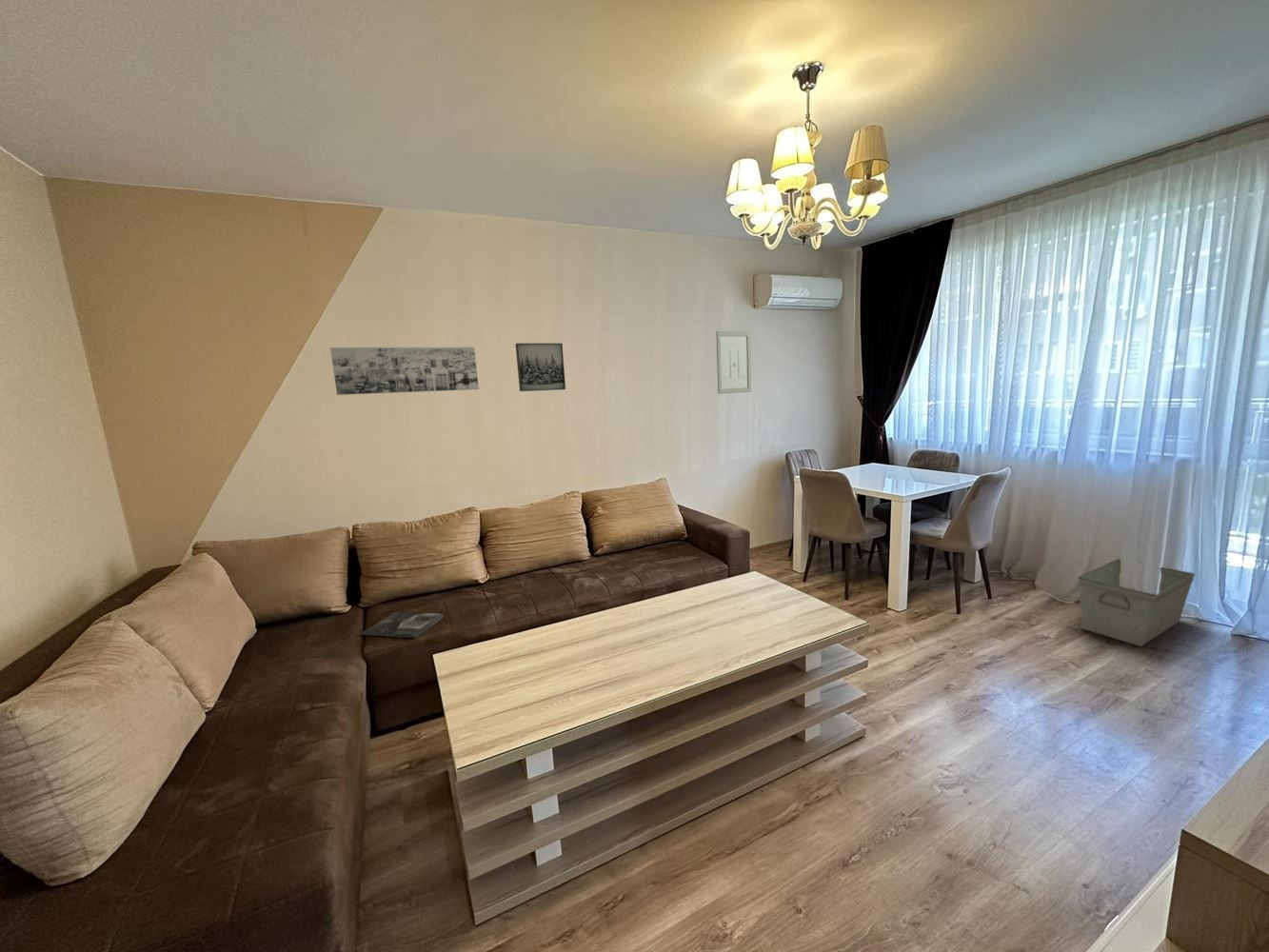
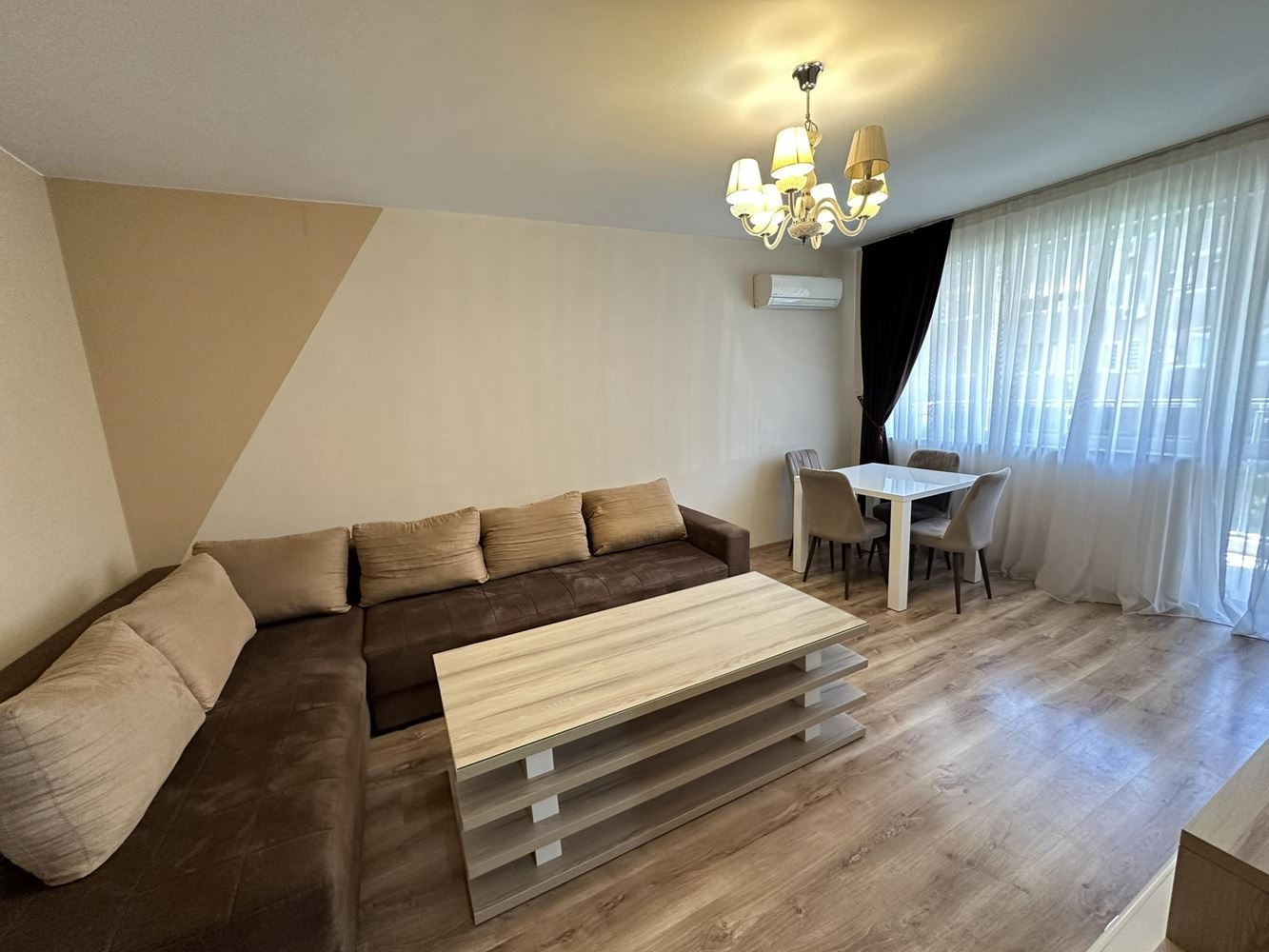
- storage bin [1077,558,1197,647]
- wall art [329,347,480,396]
- wall art [515,343,566,392]
- wall art [716,330,752,395]
- magazine [360,610,446,639]
